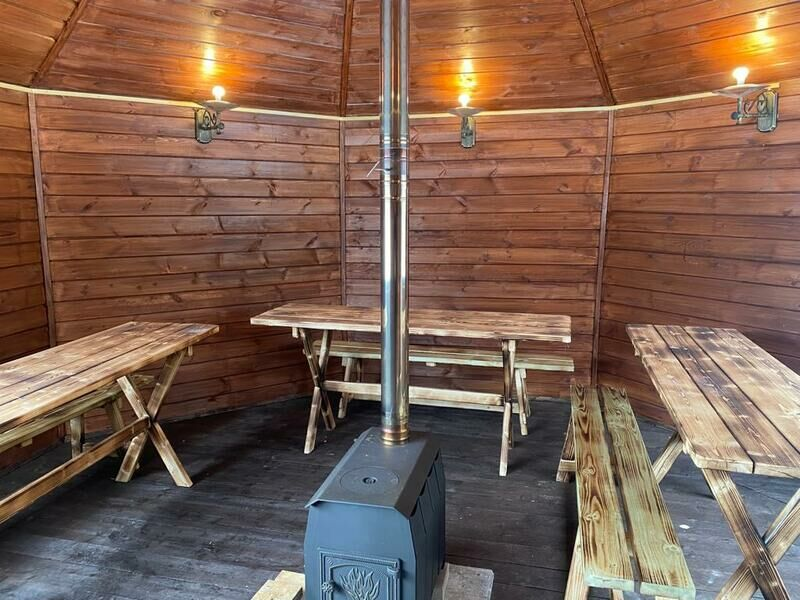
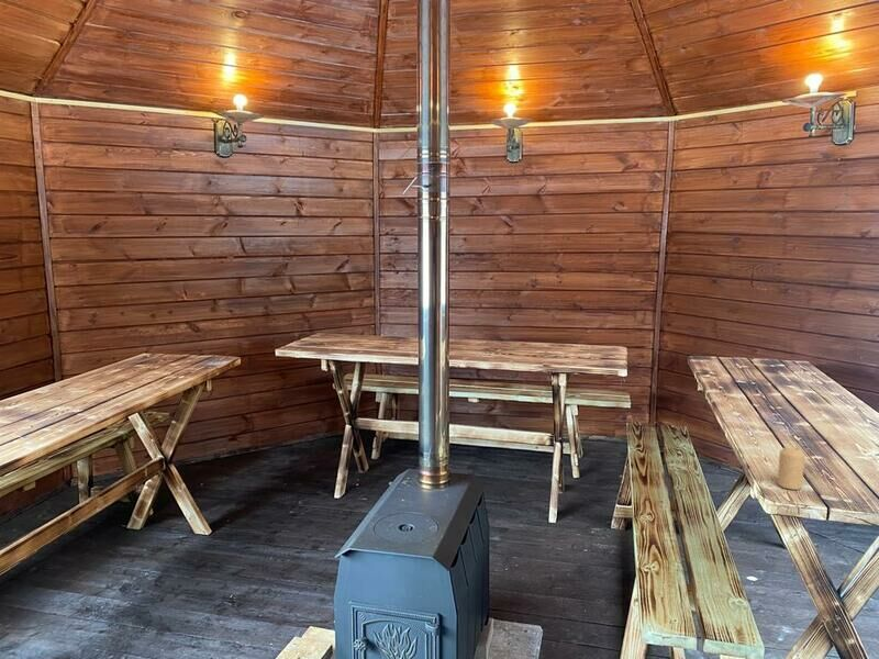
+ candle [777,445,806,491]
